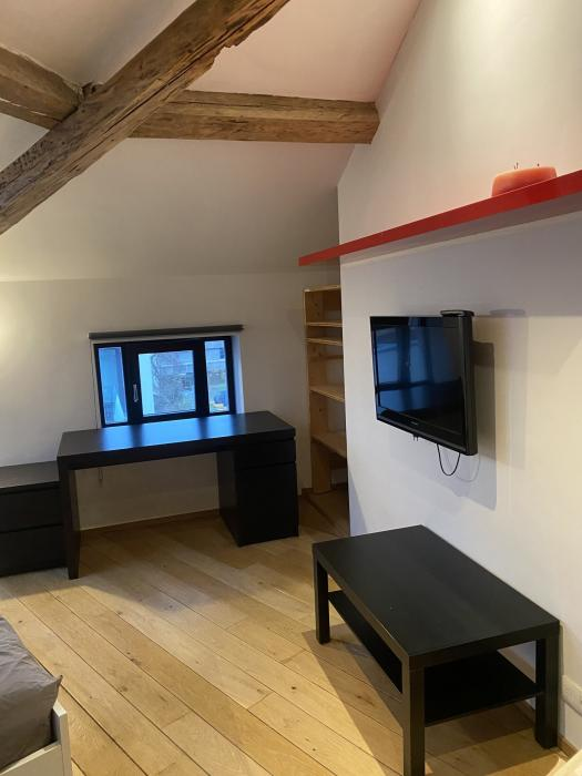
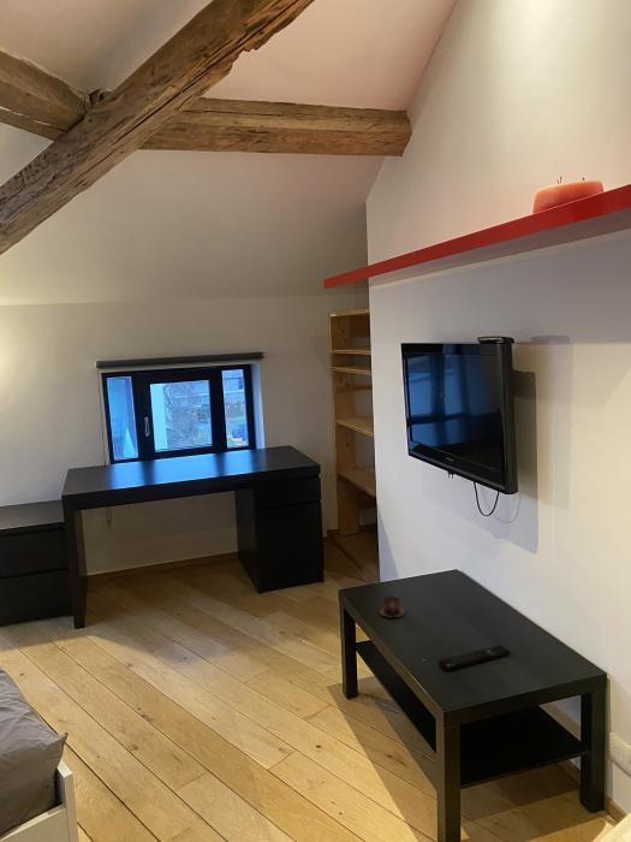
+ cup [379,595,406,619]
+ remote control [437,645,512,671]
